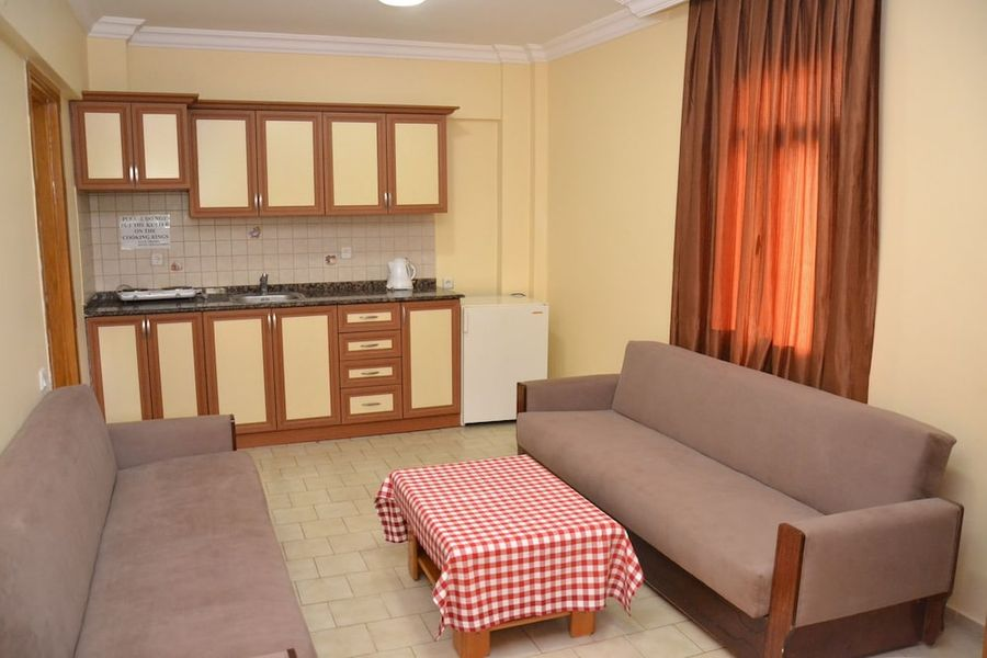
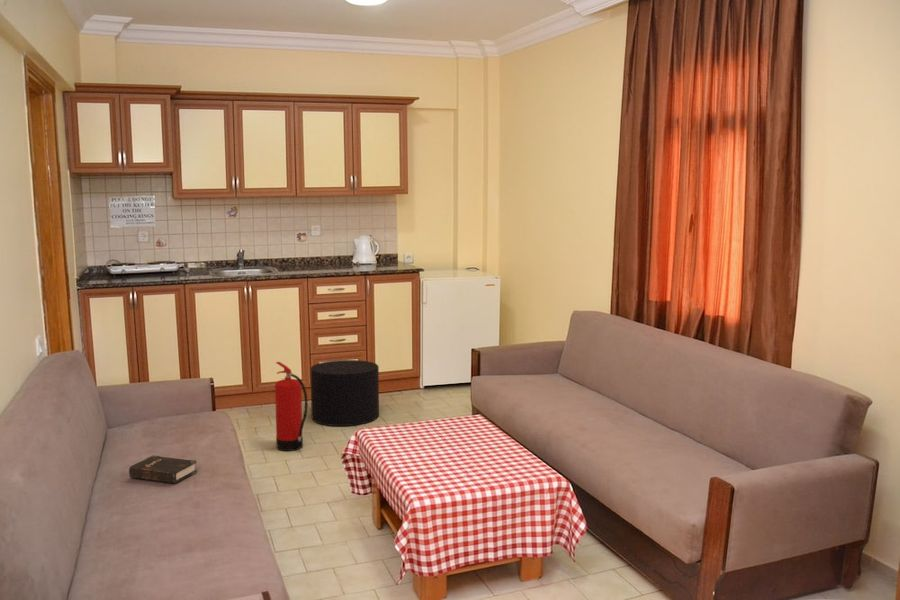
+ fire extinguisher [274,361,309,452]
+ stool [309,359,380,427]
+ hardback book [128,454,198,484]
